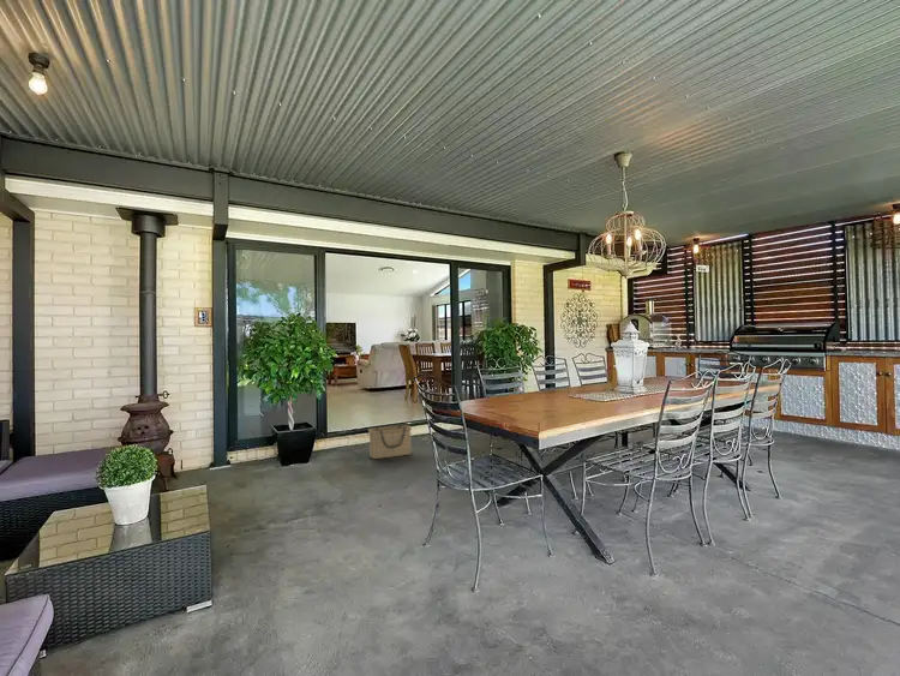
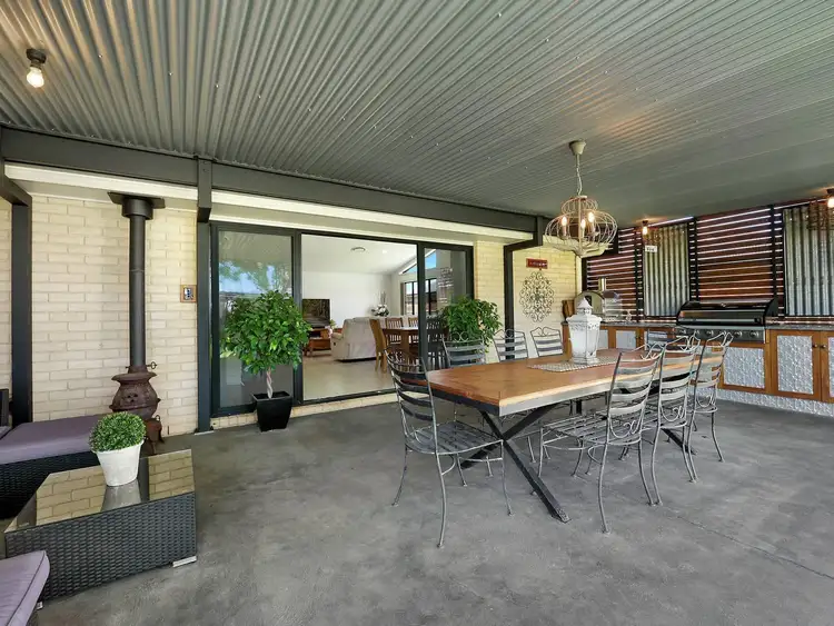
- basket [367,424,413,460]
